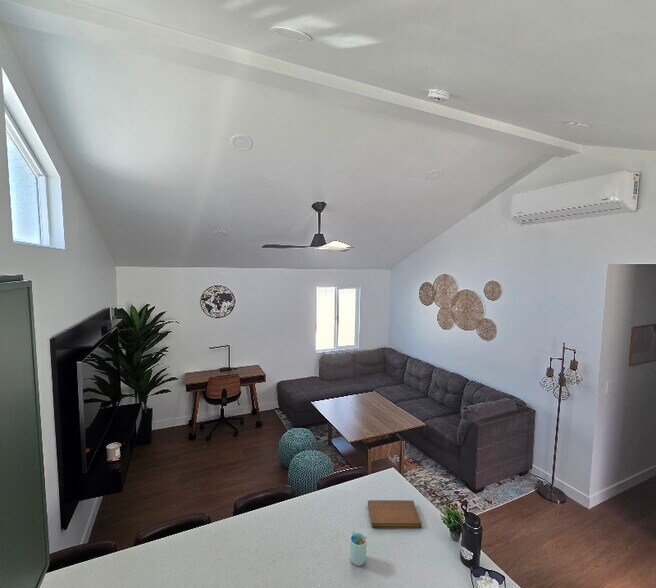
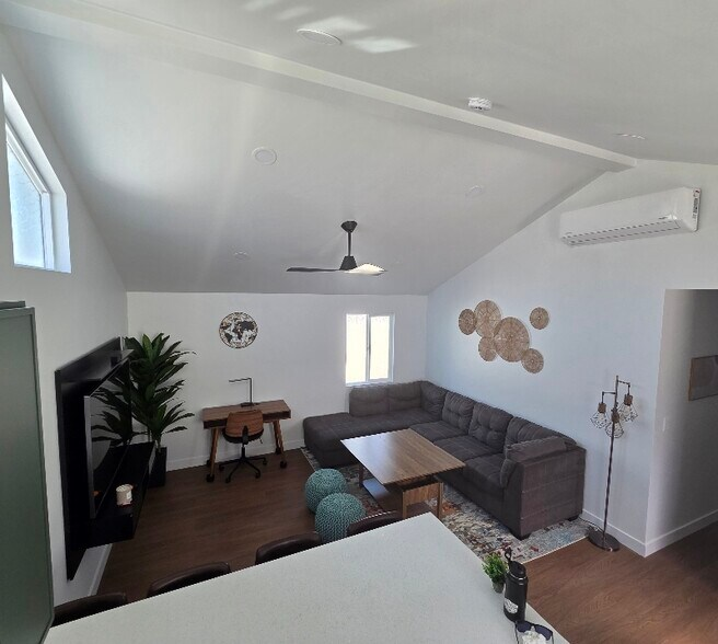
- notebook [367,499,422,529]
- cup [349,531,368,567]
